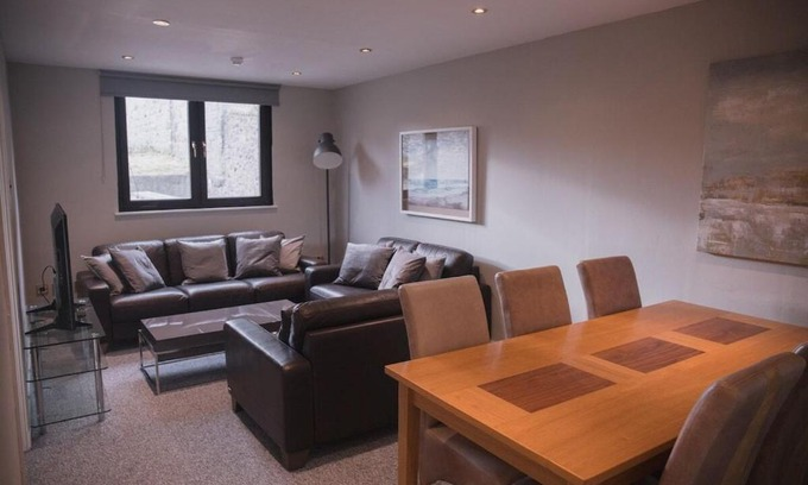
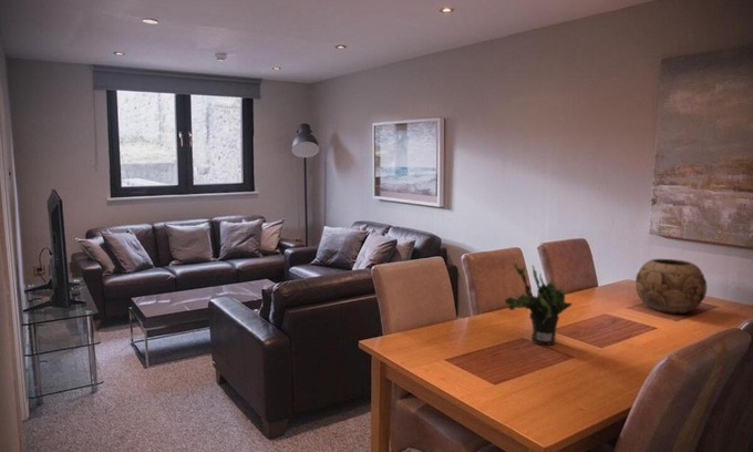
+ potted plant [504,261,573,347]
+ decorative bowl [635,258,708,315]
